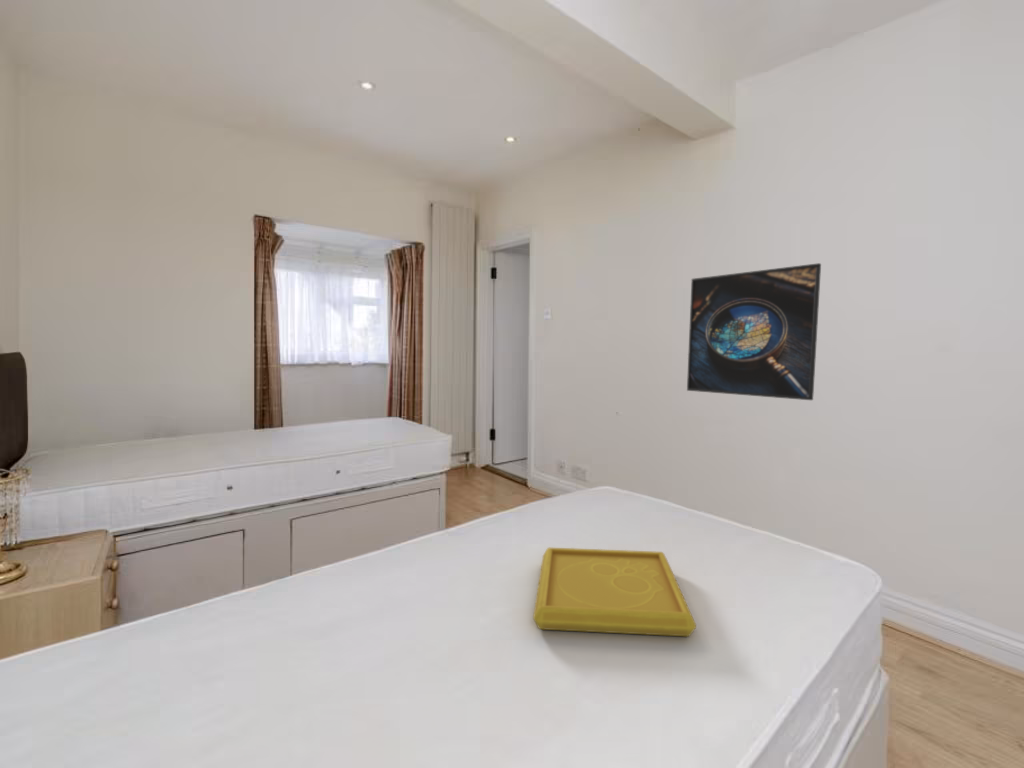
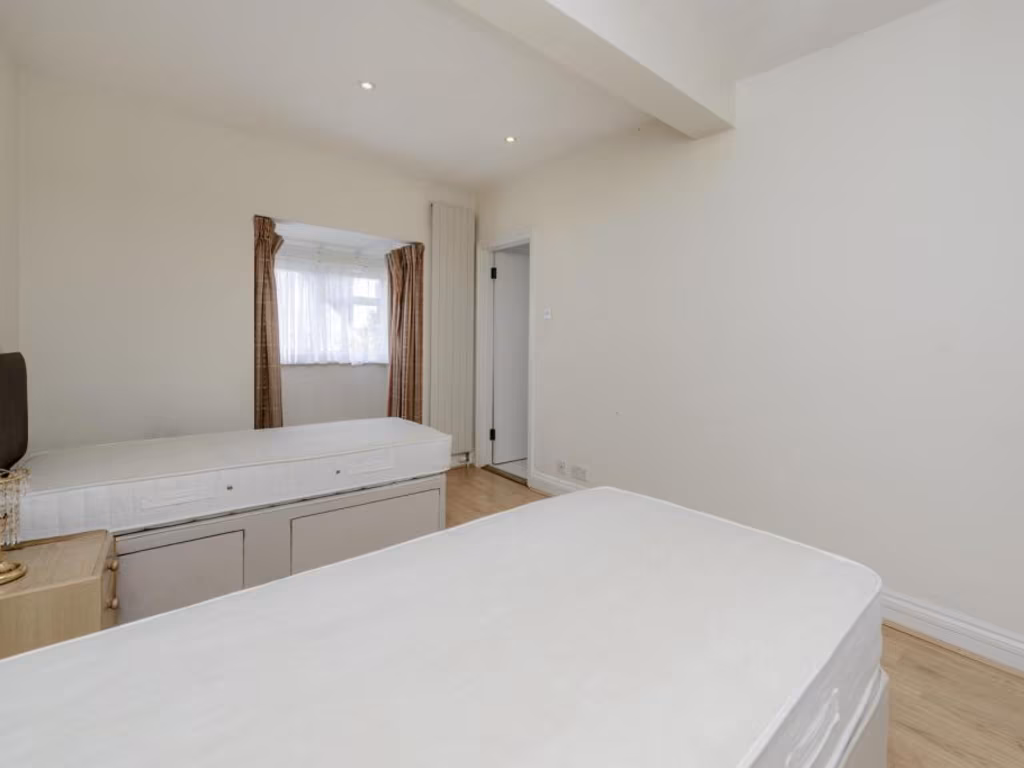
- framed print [686,262,822,401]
- serving tray [532,547,697,637]
